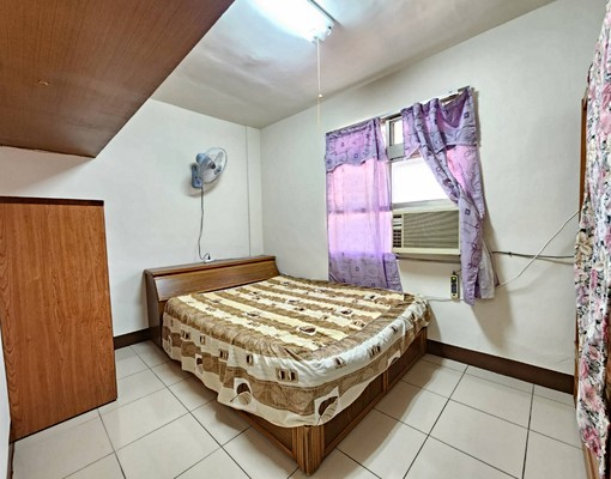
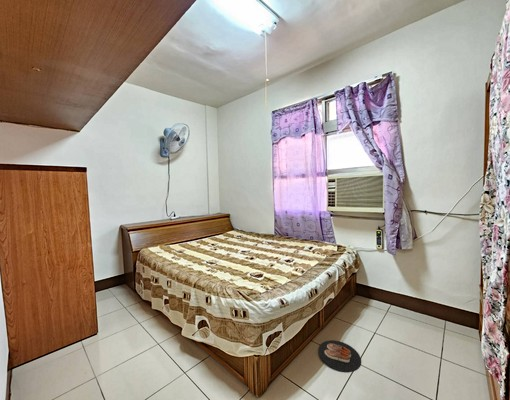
+ slippers [317,339,362,373]
